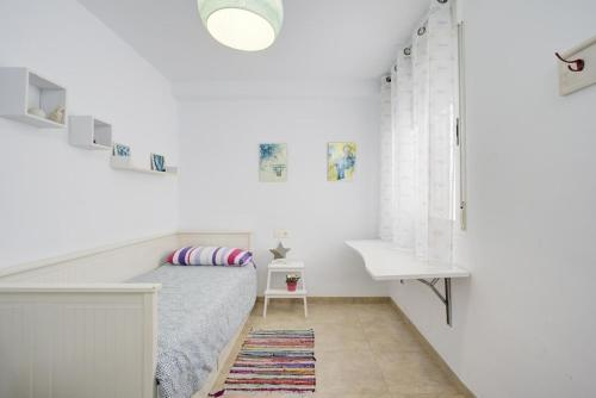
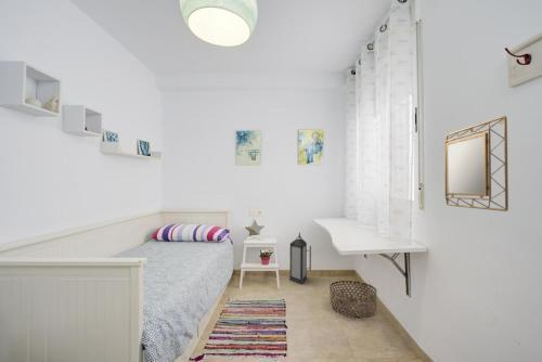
+ lantern [288,231,312,285]
+ basket [328,280,378,318]
+ home mirror [443,115,509,212]
